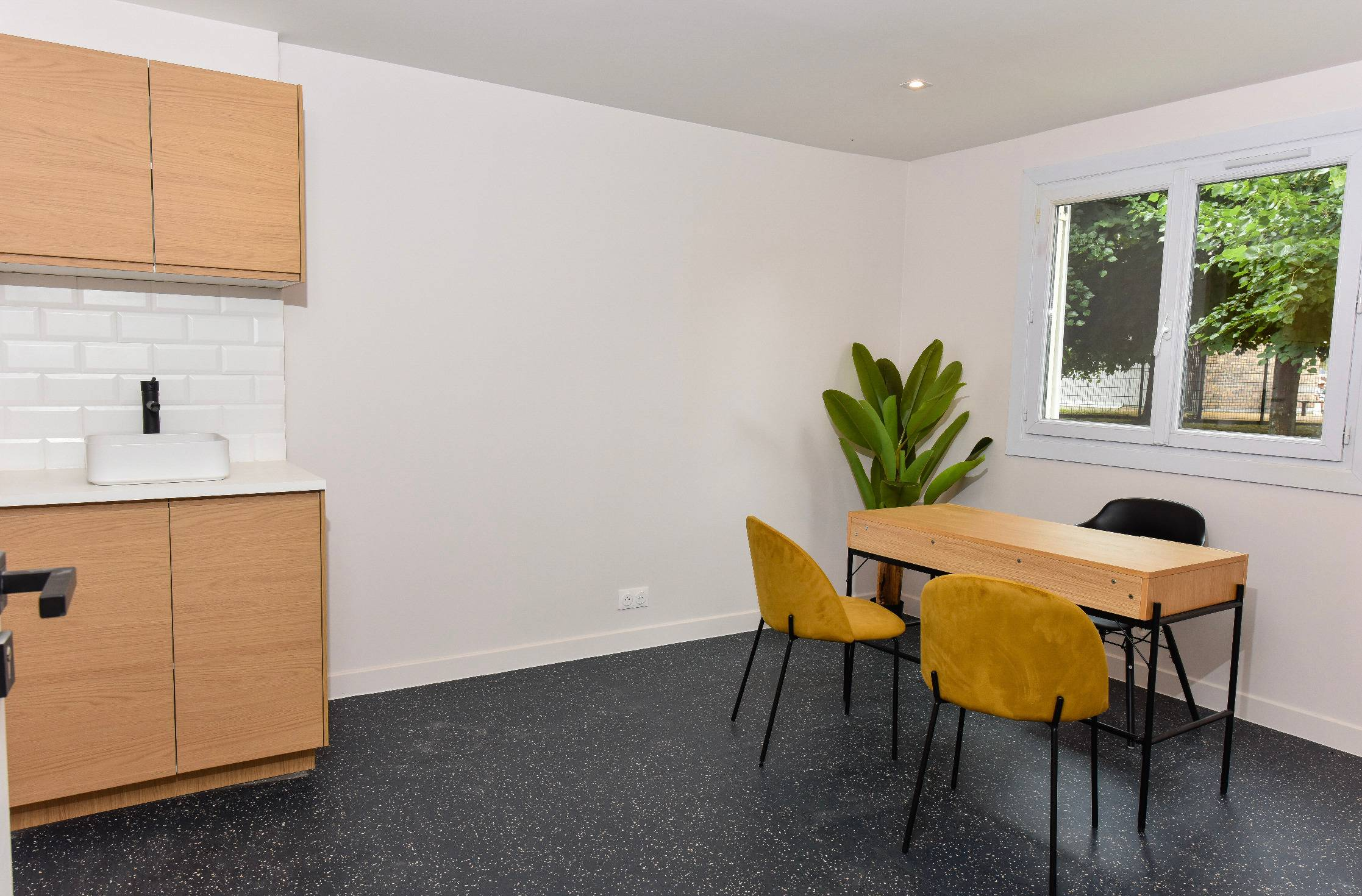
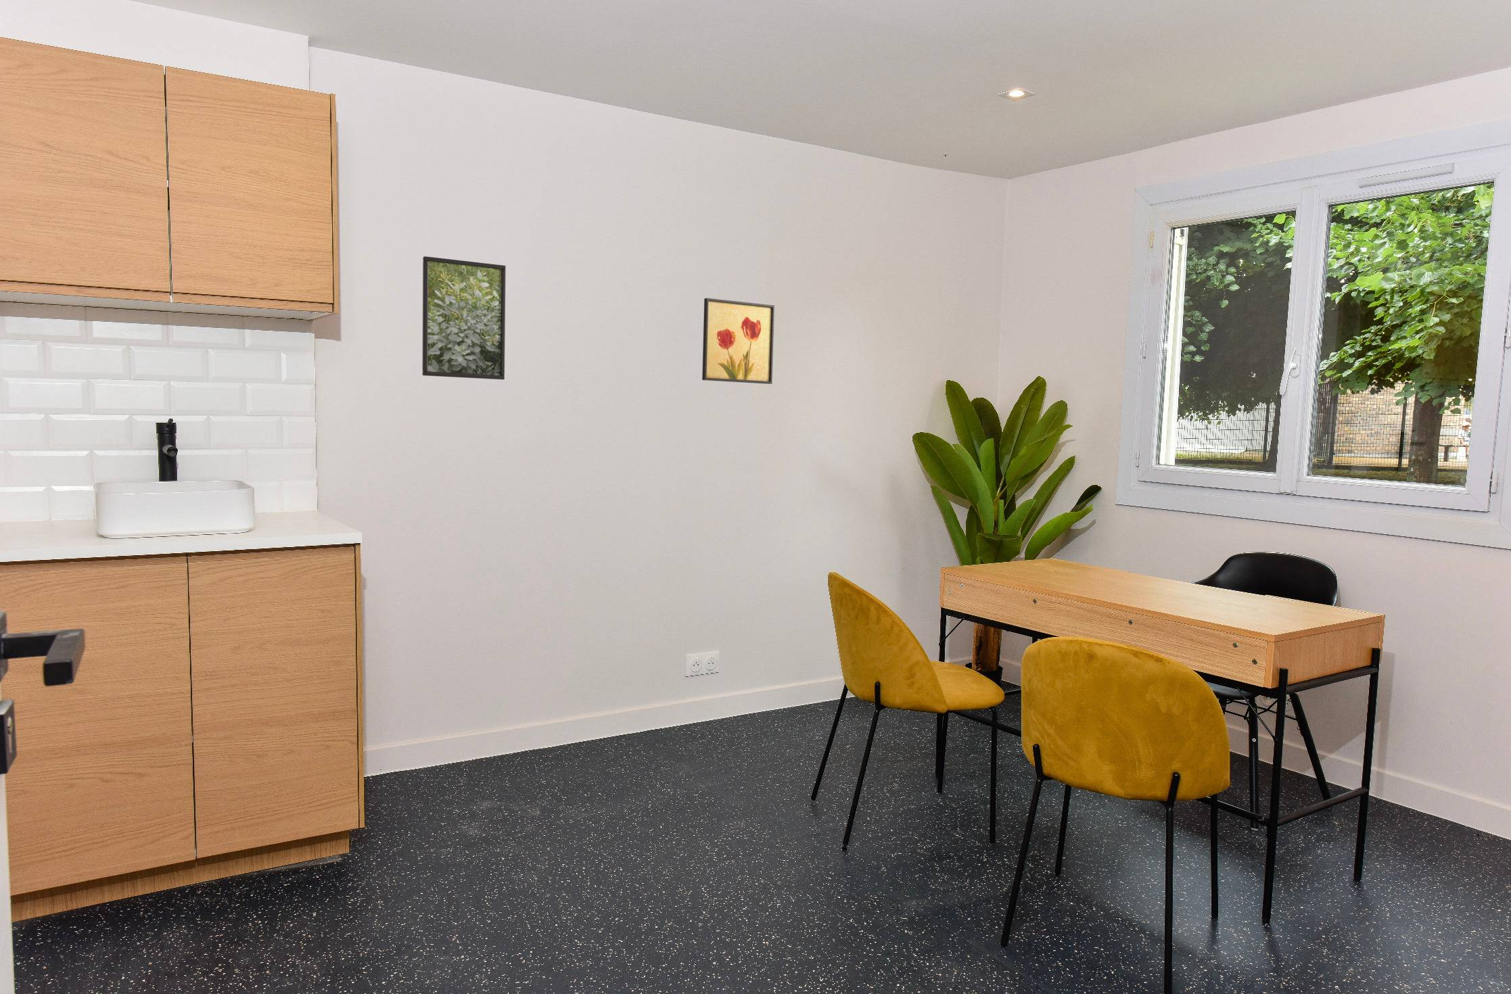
+ wall art [701,297,775,385]
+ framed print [422,255,507,381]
